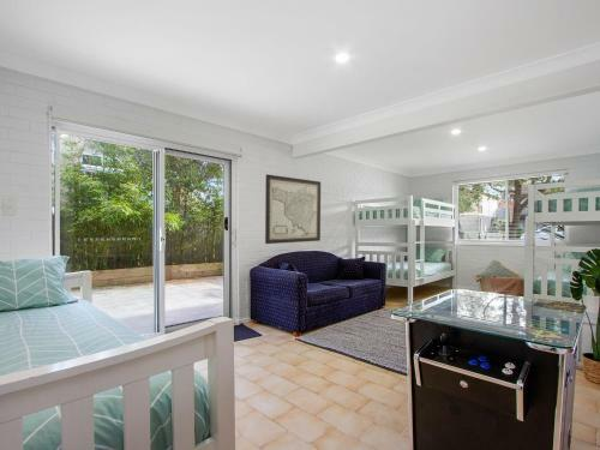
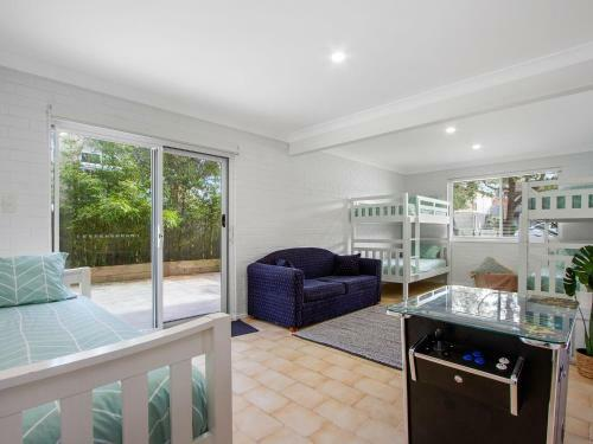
- wall art [264,173,322,245]
